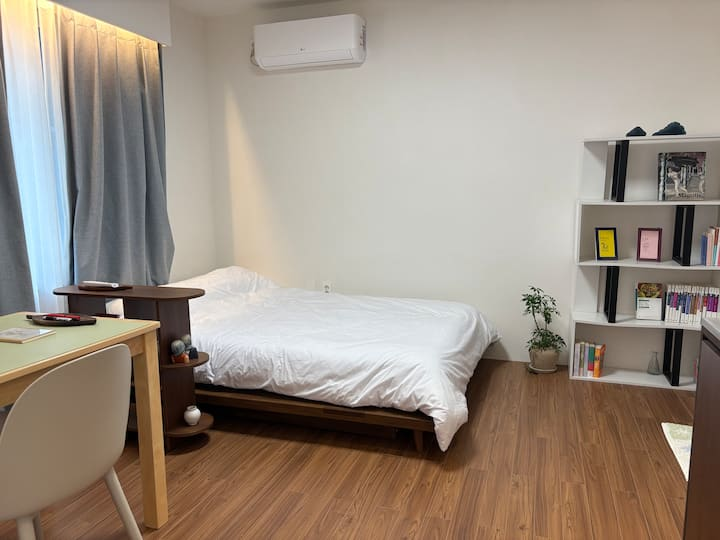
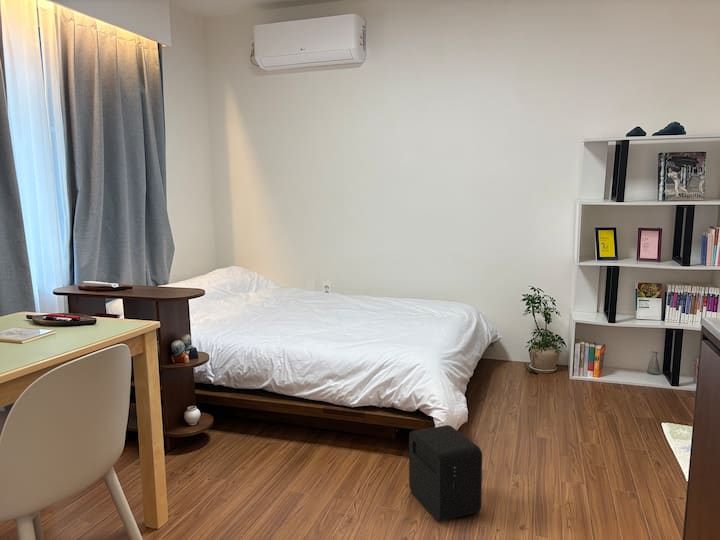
+ air purifier [408,424,483,523]
